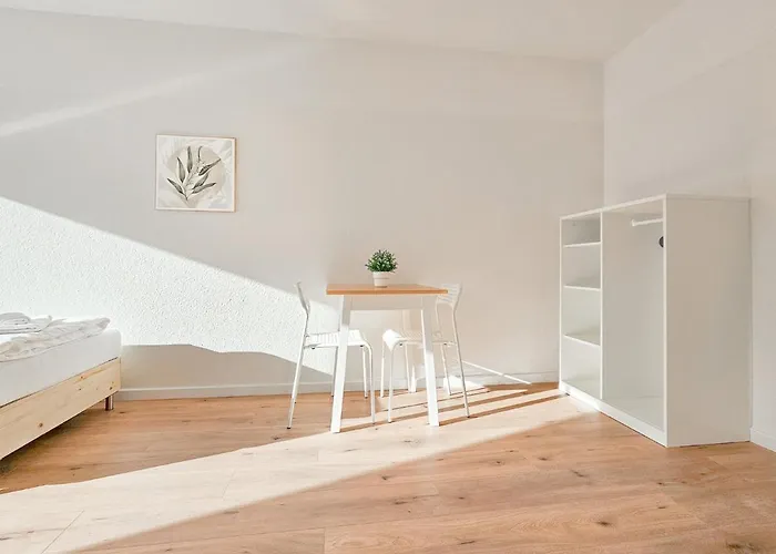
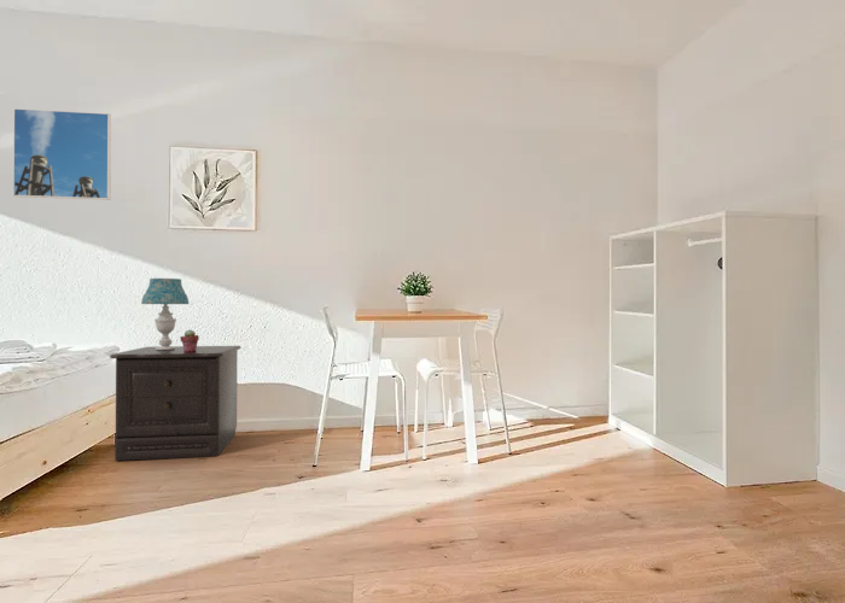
+ potted succulent [179,328,200,352]
+ nightstand [109,345,241,462]
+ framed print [12,107,112,201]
+ table lamp [140,277,190,350]
